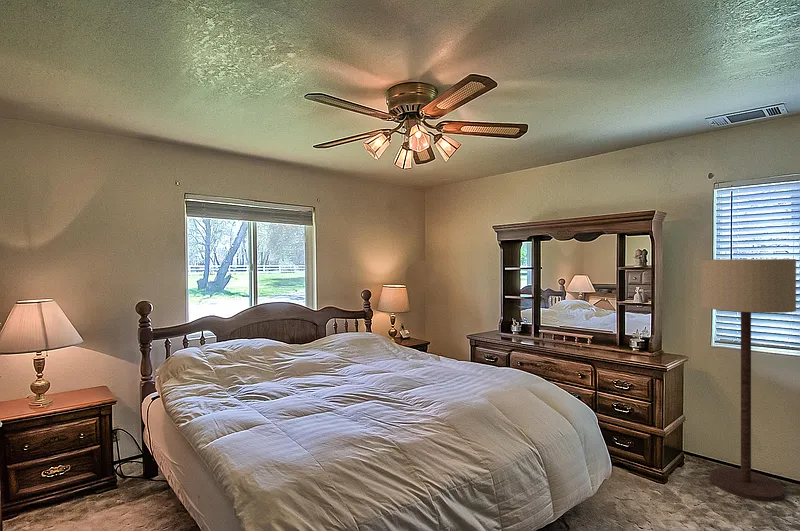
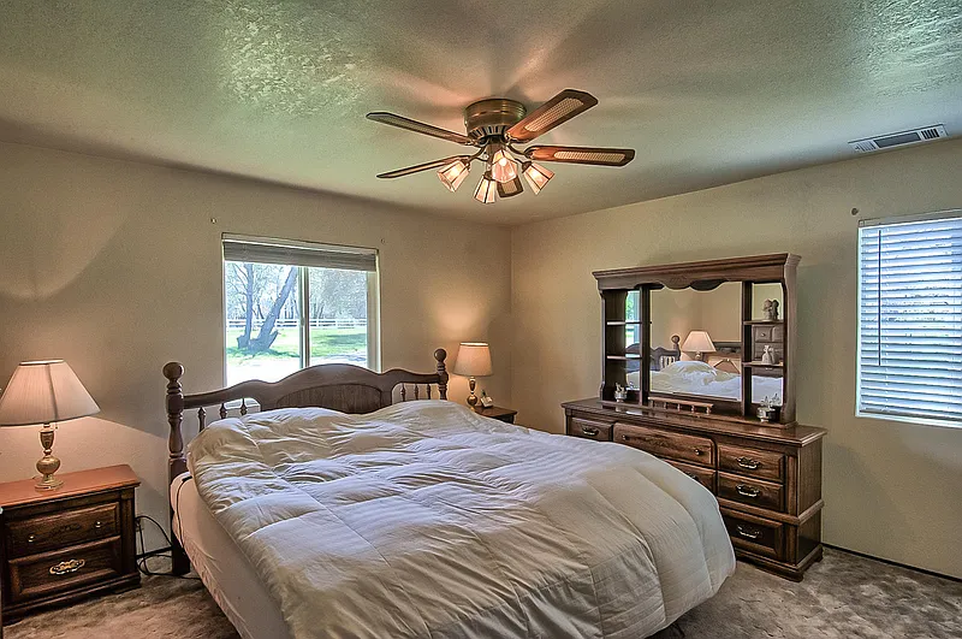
- floor lamp [700,258,797,502]
